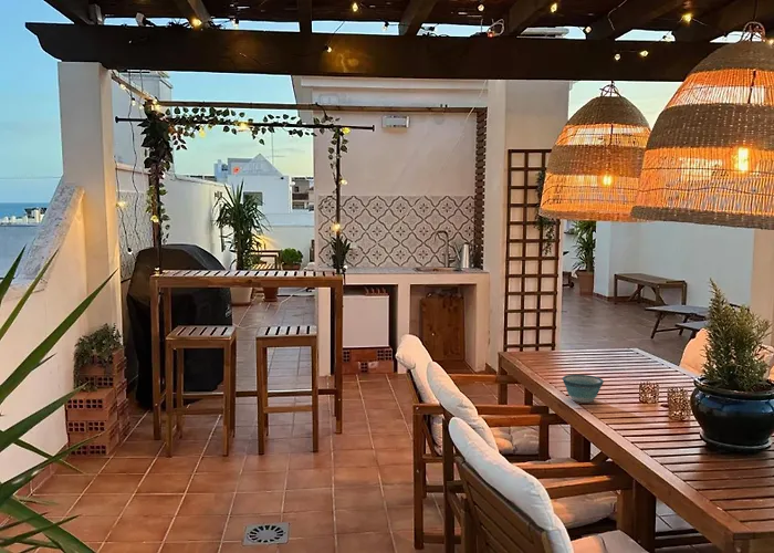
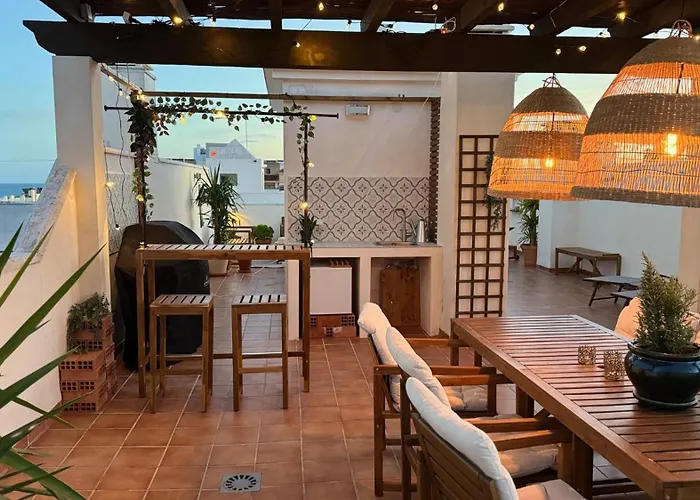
- bowl [562,374,605,404]
